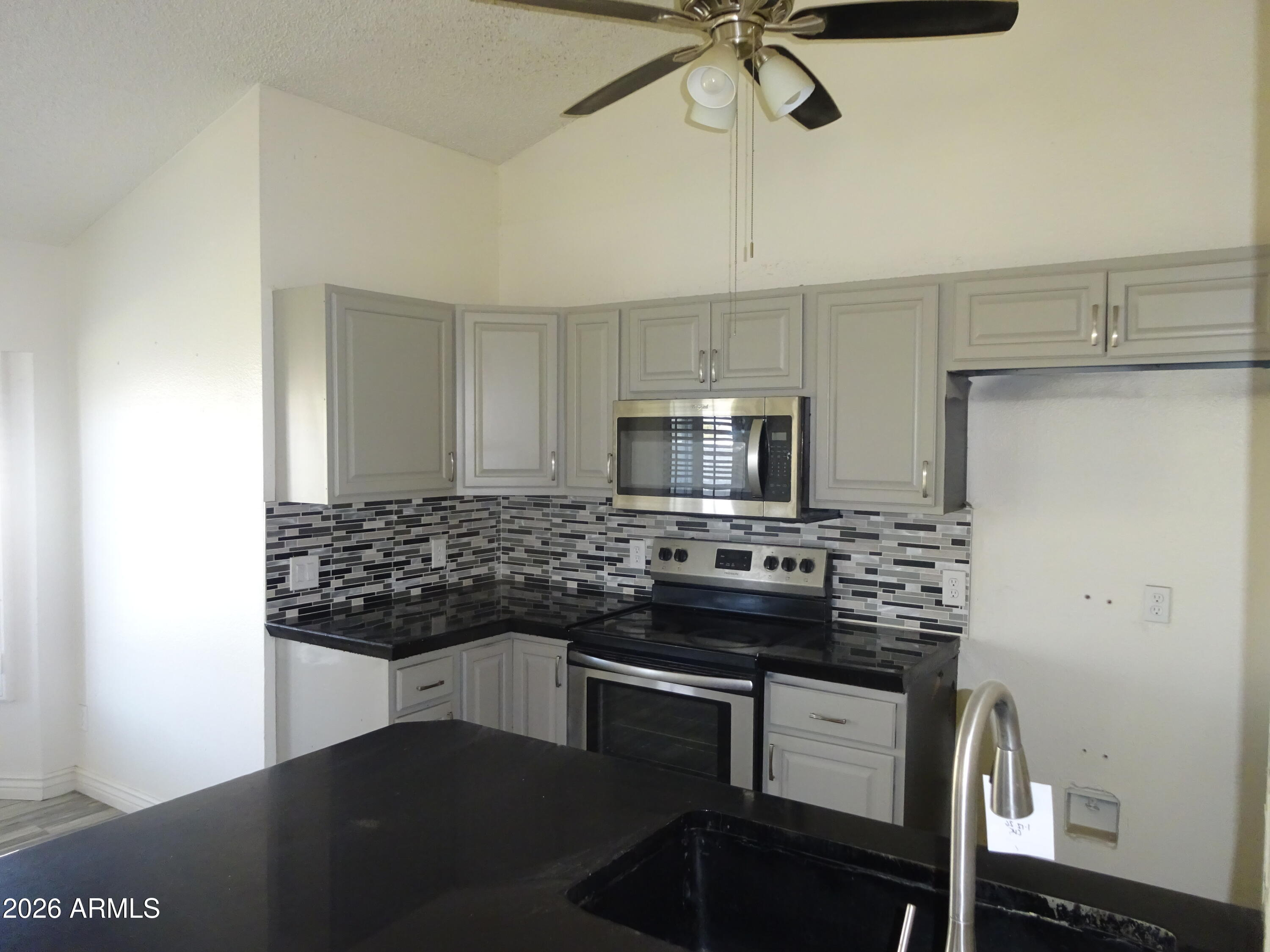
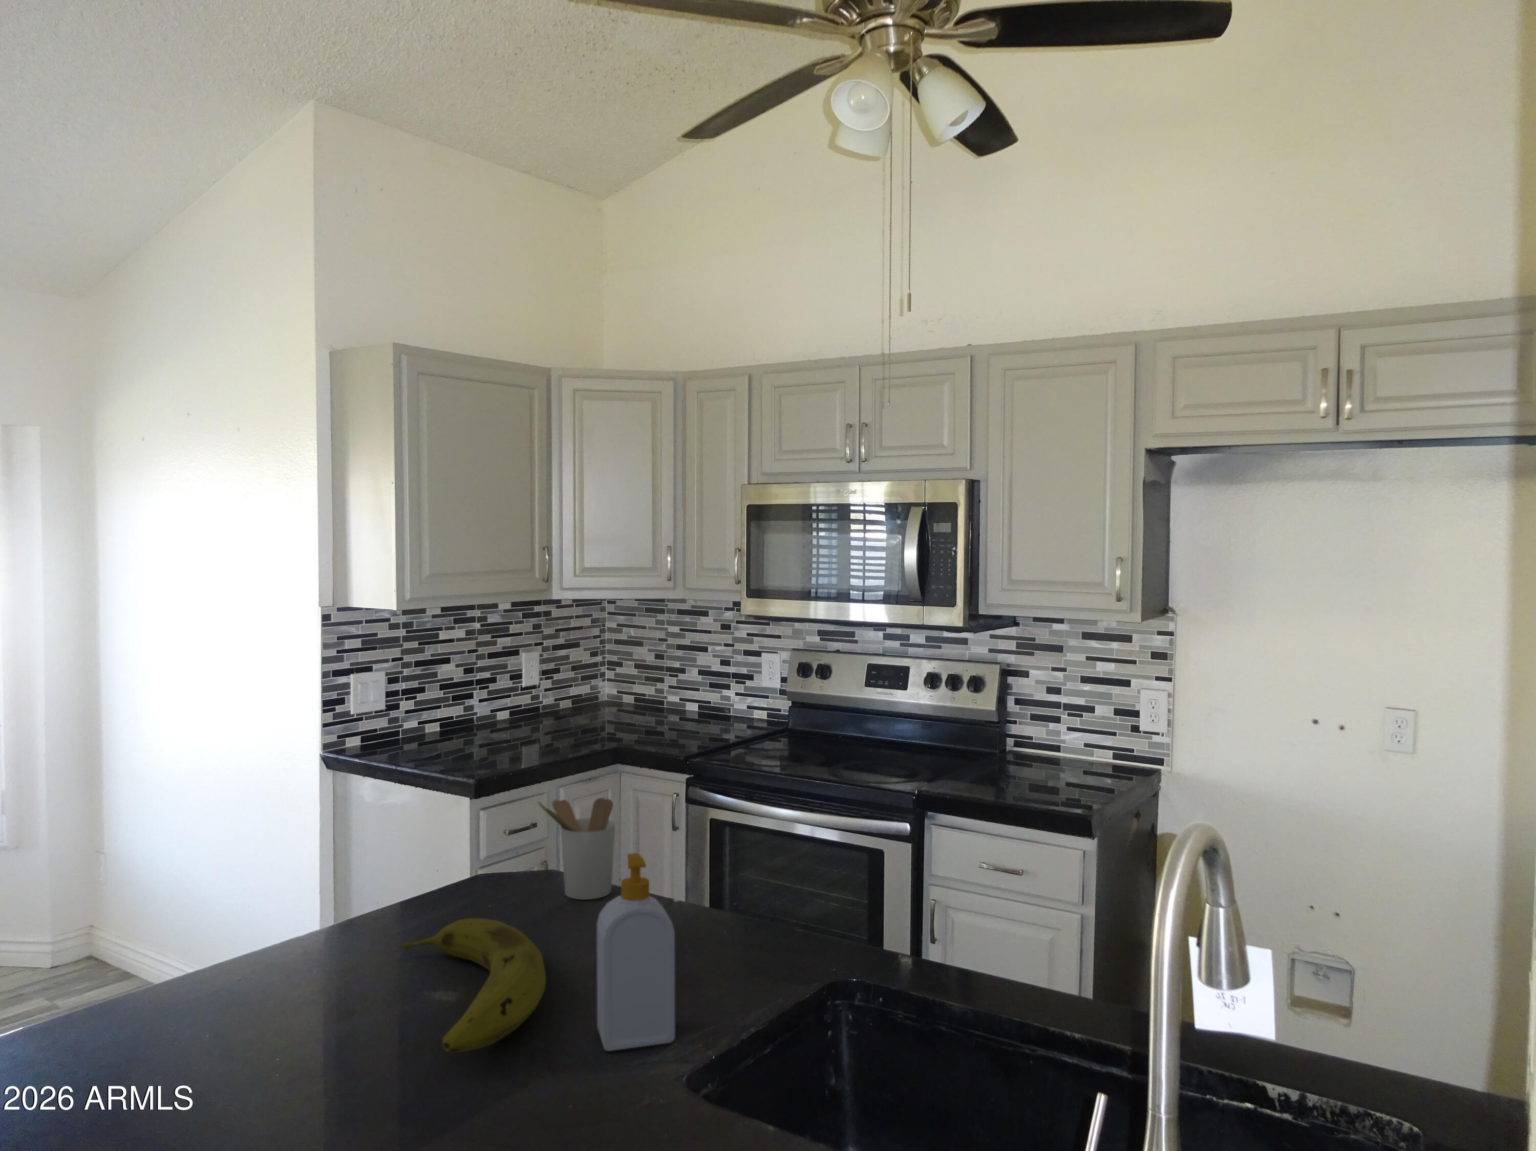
+ fruit [403,918,547,1053]
+ soap bottle [596,852,675,1052]
+ utensil holder [537,797,616,901]
